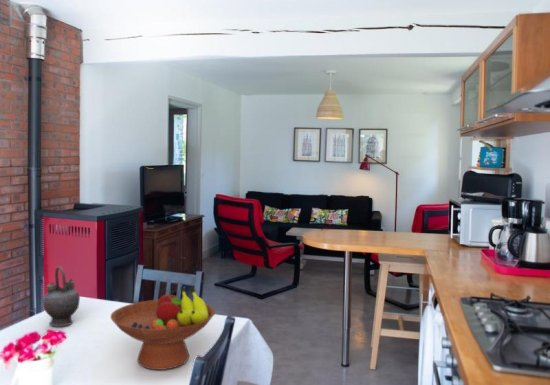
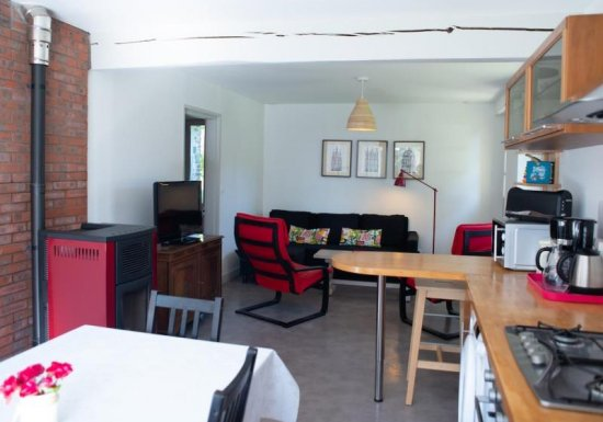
- fruit bowl [110,285,216,371]
- teapot [42,265,81,327]
